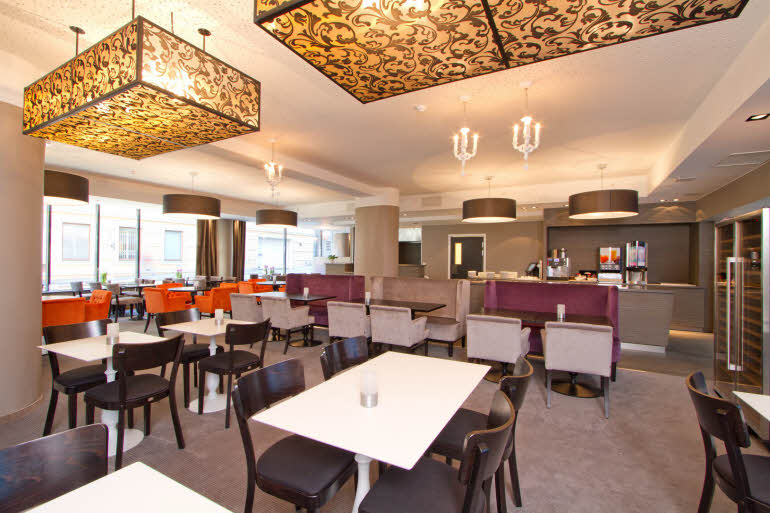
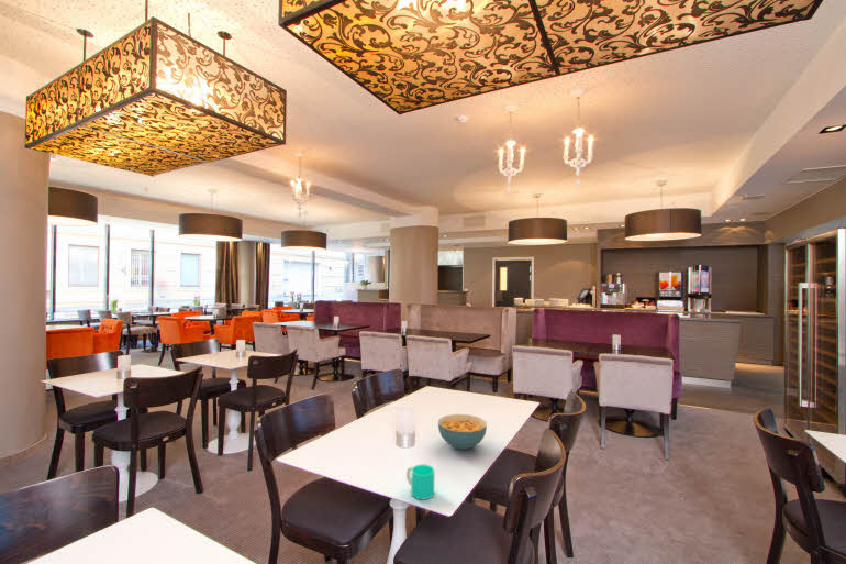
+ cereal bowl [437,413,488,451]
+ cup [405,463,436,500]
